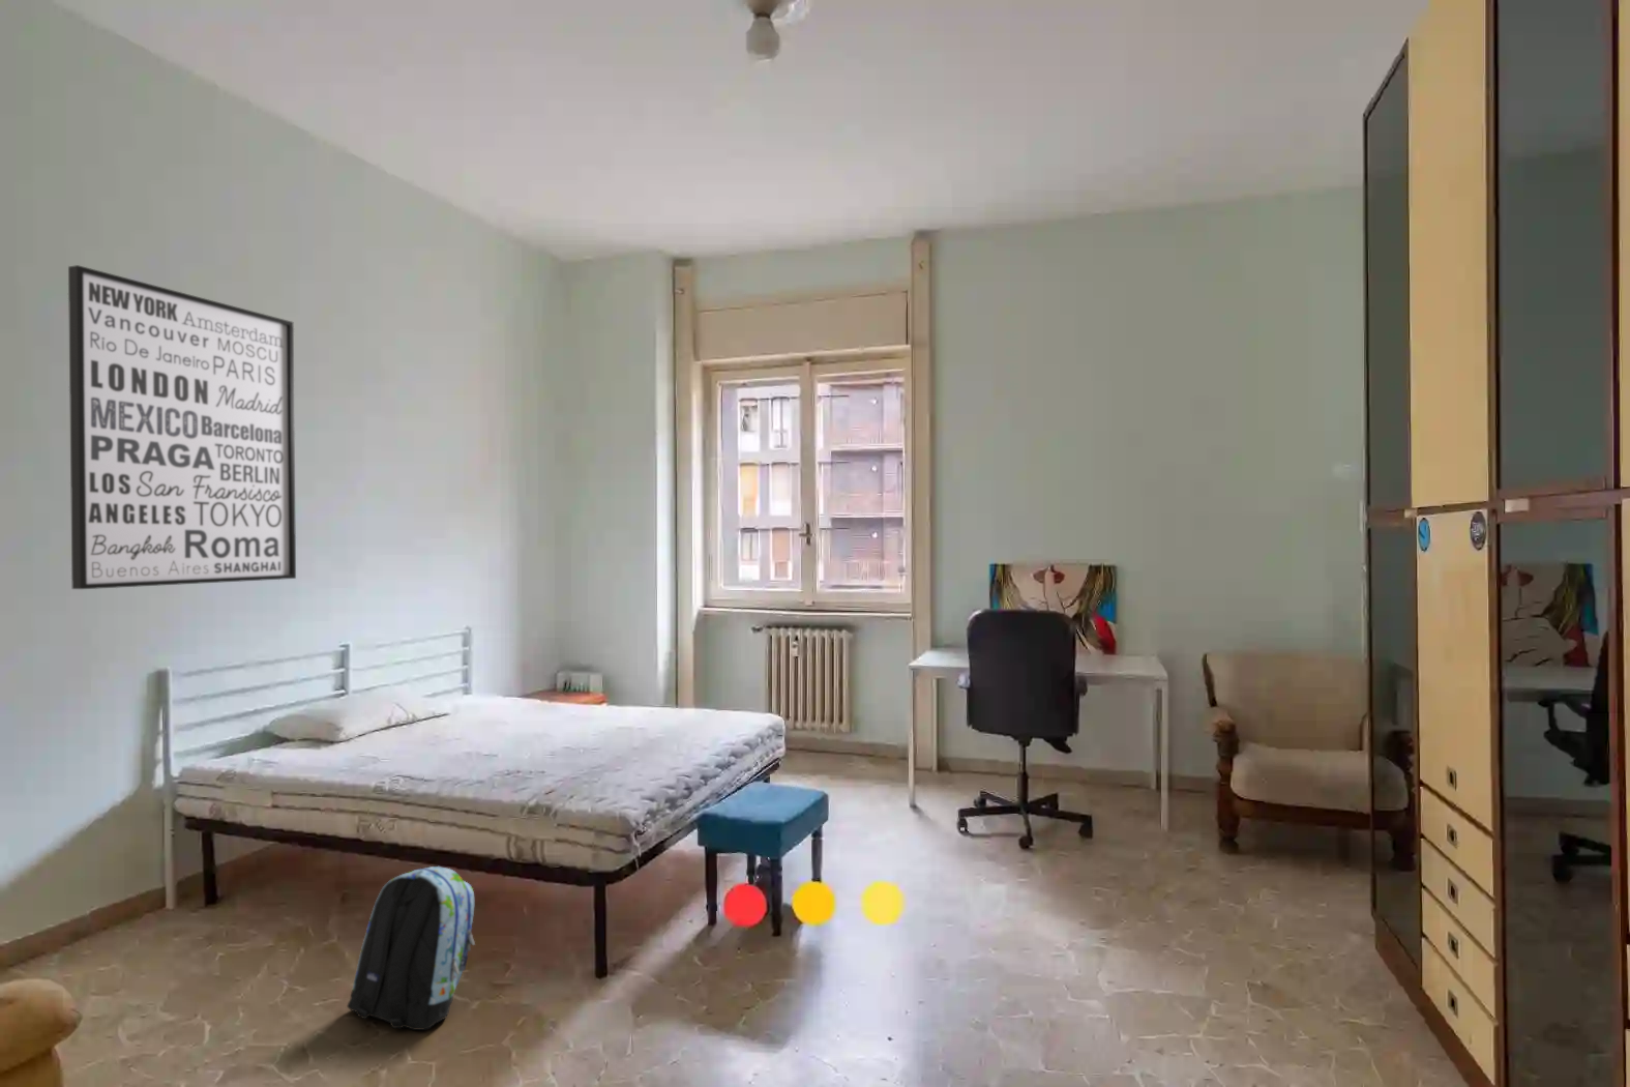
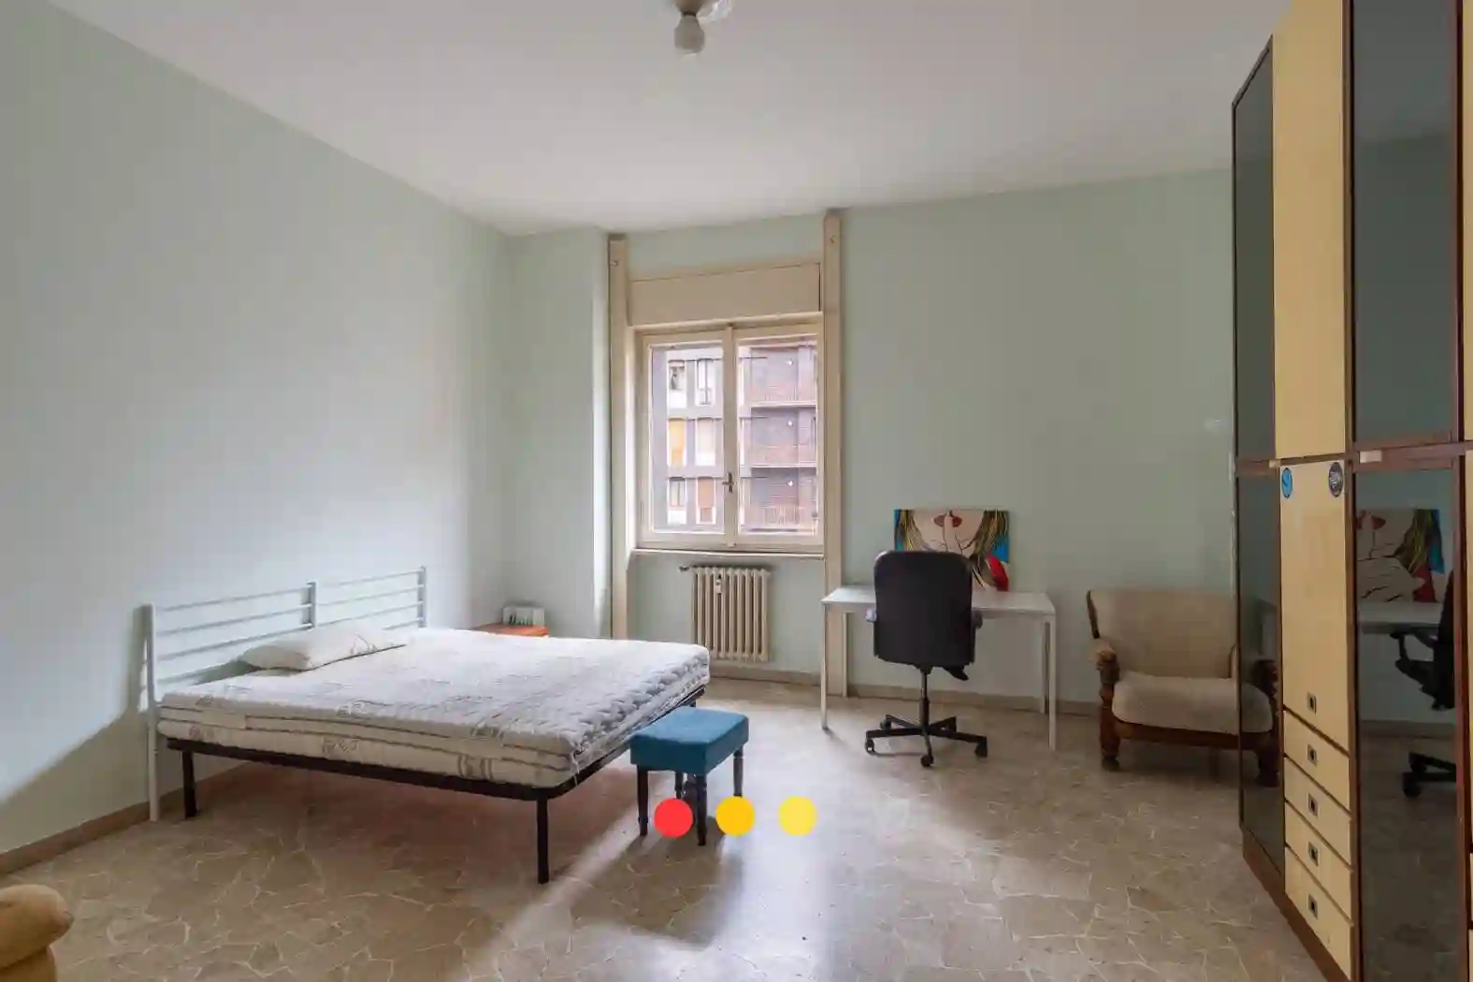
- wall art [67,264,297,590]
- backpack [346,865,477,1031]
